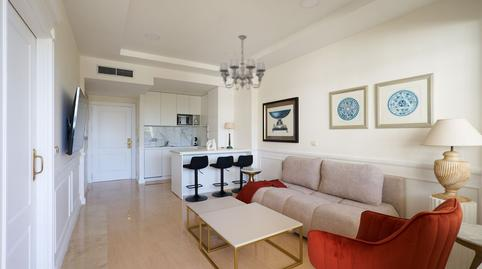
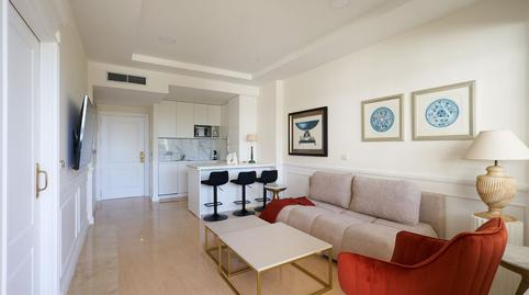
- chandelier [218,34,267,91]
